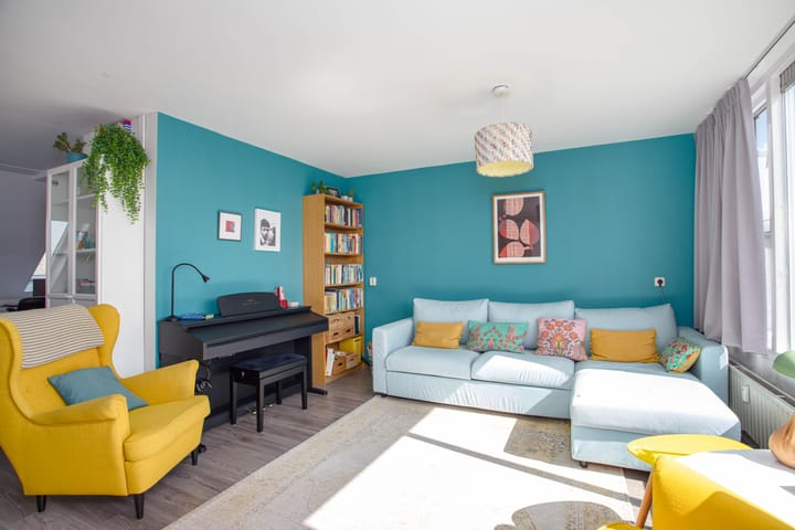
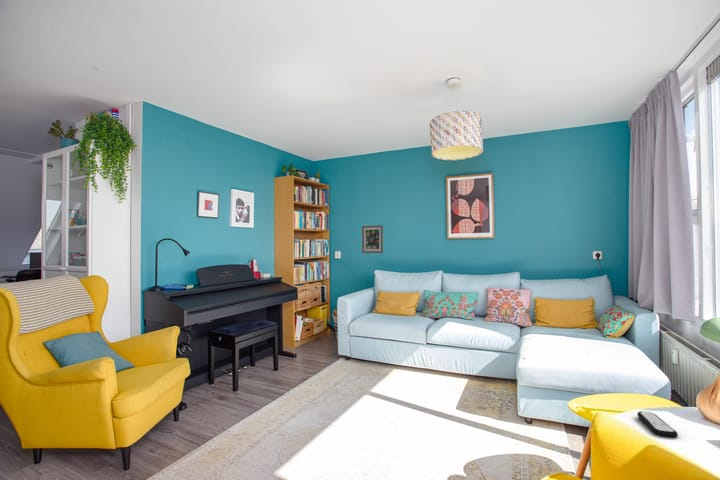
+ wall art [361,225,384,254]
+ remote control [636,410,679,438]
